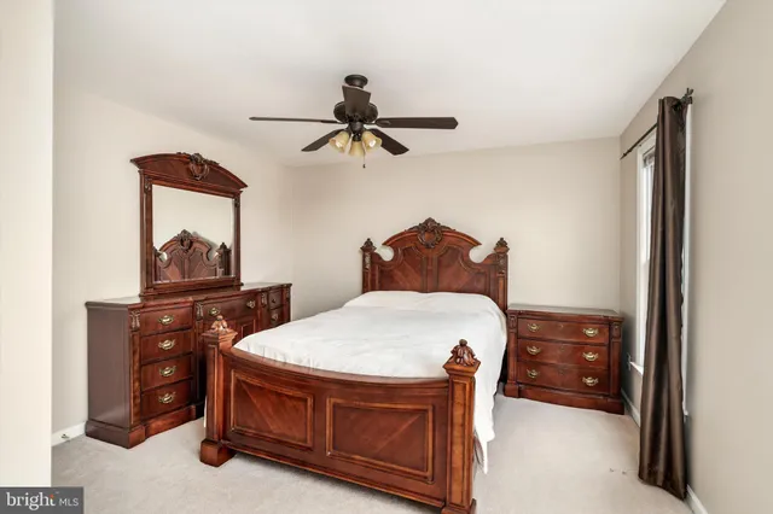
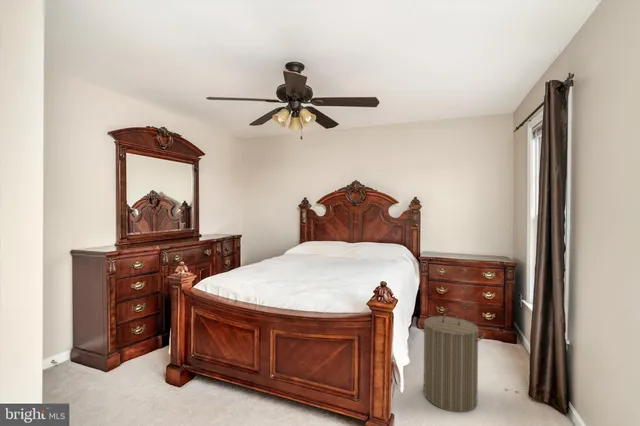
+ laundry hamper [417,312,486,413]
